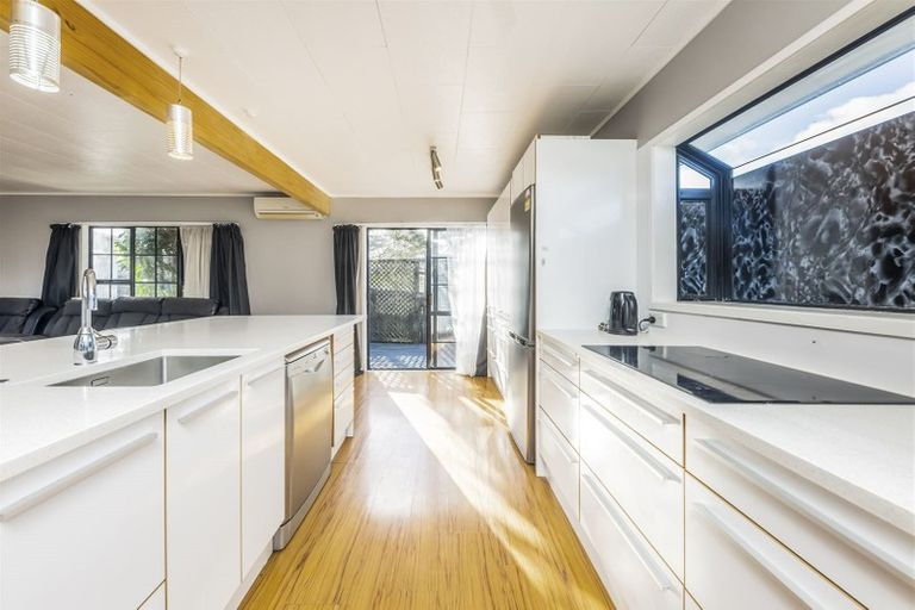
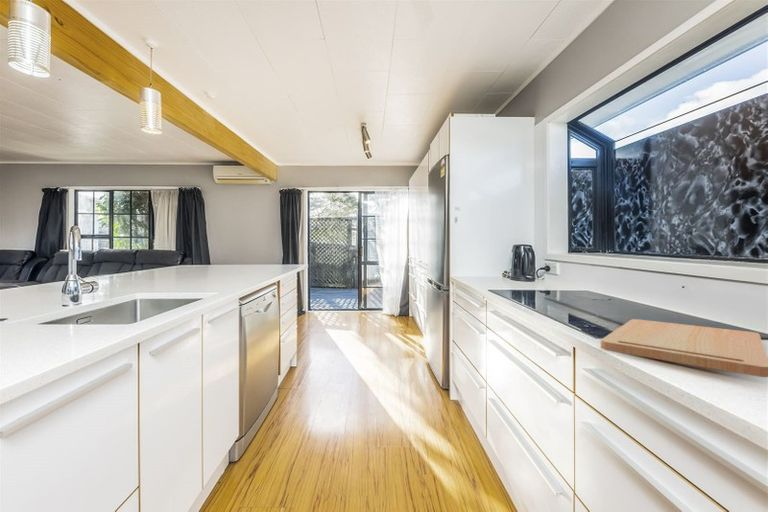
+ cutting board [600,318,768,378]
